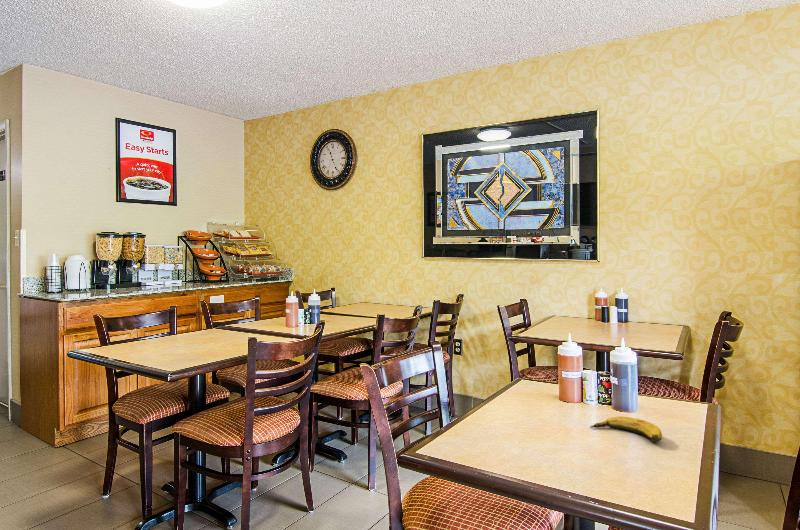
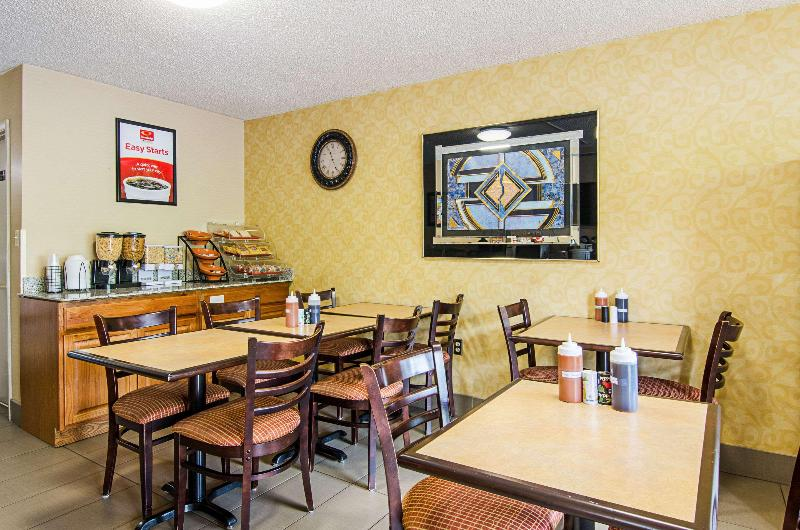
- banana [589,415,663,442]
